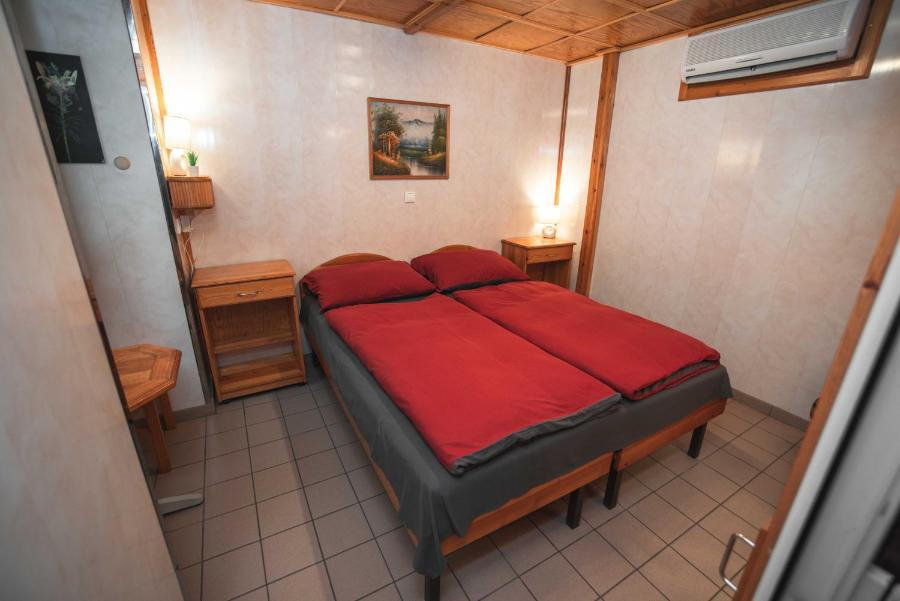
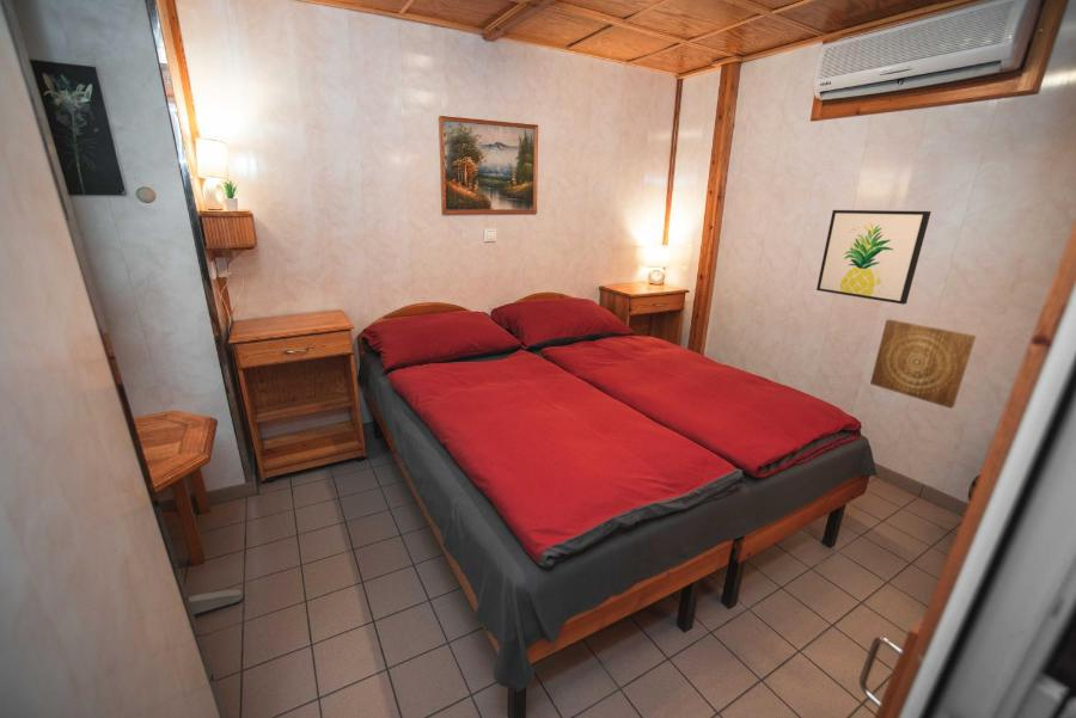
+ wall art [815,209,933,306]
+ wall art [869,318,977,410]
